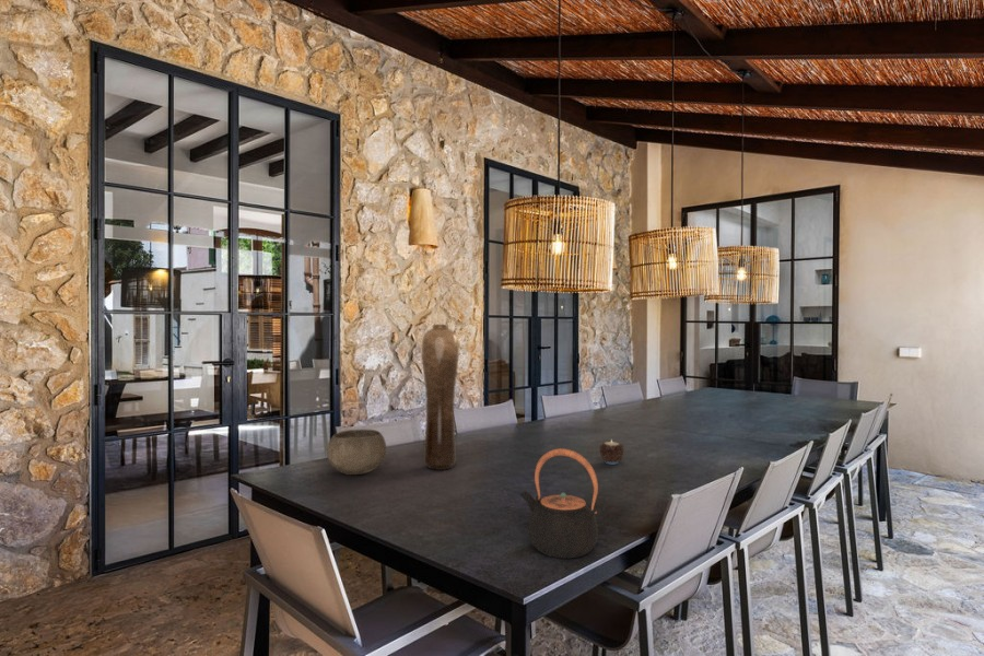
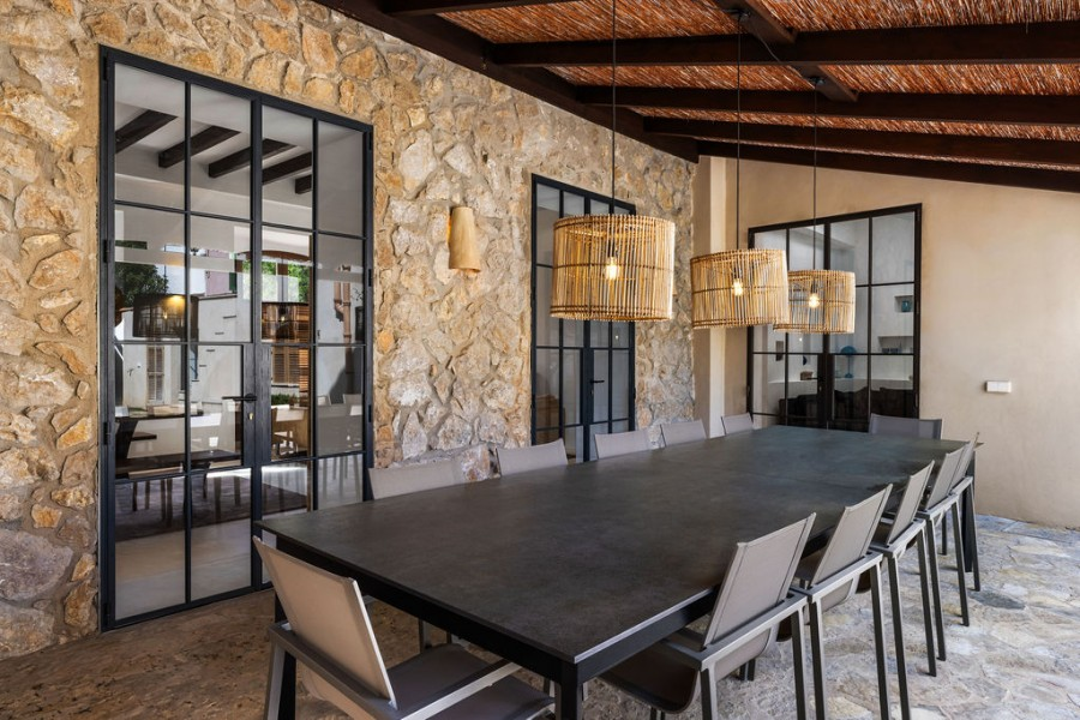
- teapot [518,447,599,560]
- bowl [326,429,387,476]
- candle [598,438,625,465]
- vase [421,324,460,471]
